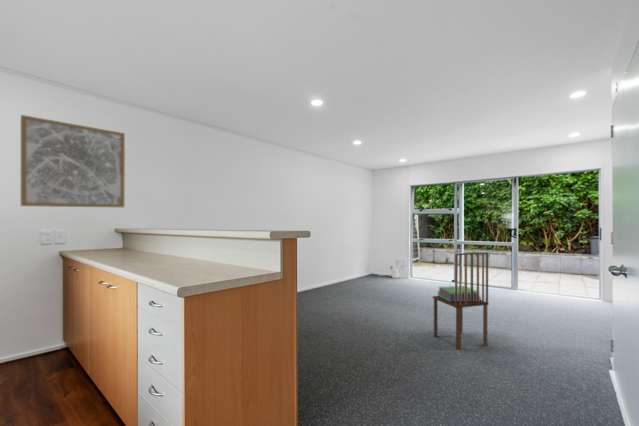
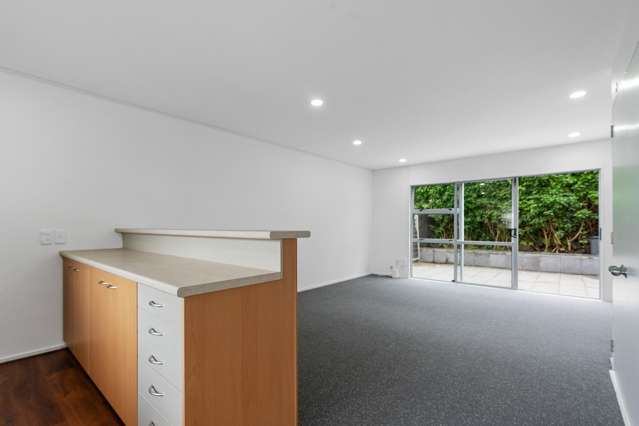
- dining chair [432,251,490,350]
- stack of books [436,285,482,302]
- wall art [20,114,126,208]
